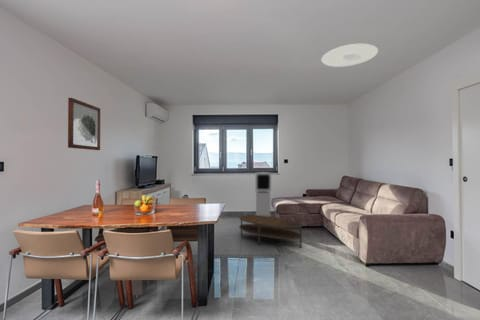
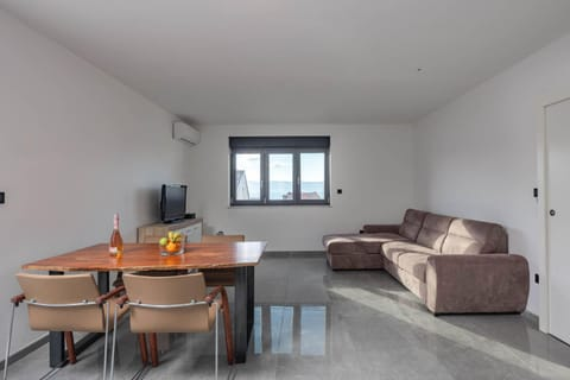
- coffee table [238,214,303,249]
- ceiling light [320,43,379,68]
- air purifier [254,171,272,217]
- wall art [67,97,101,151]
